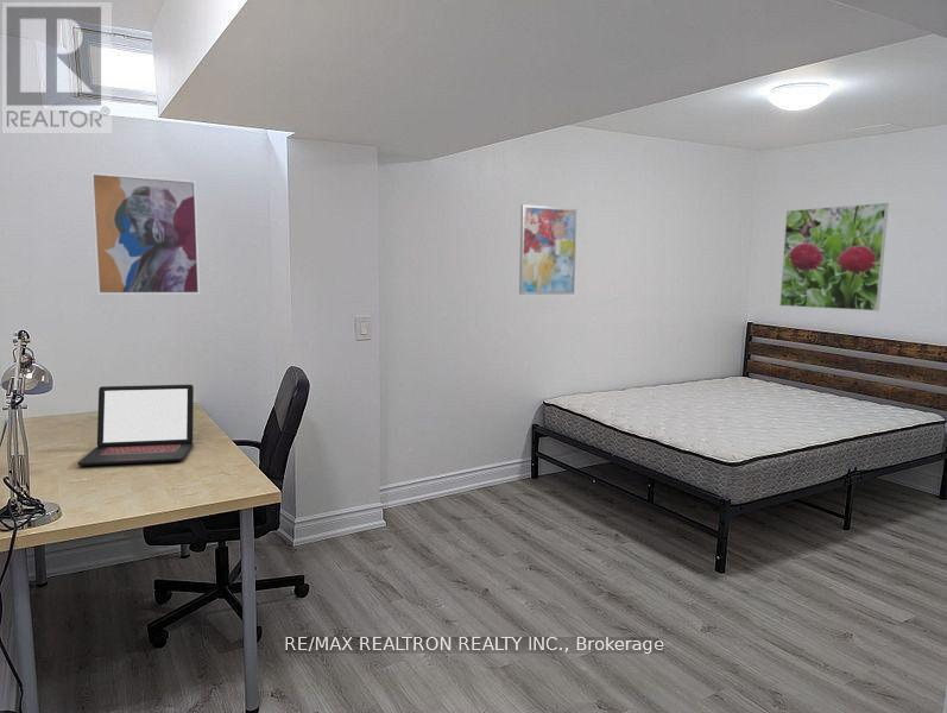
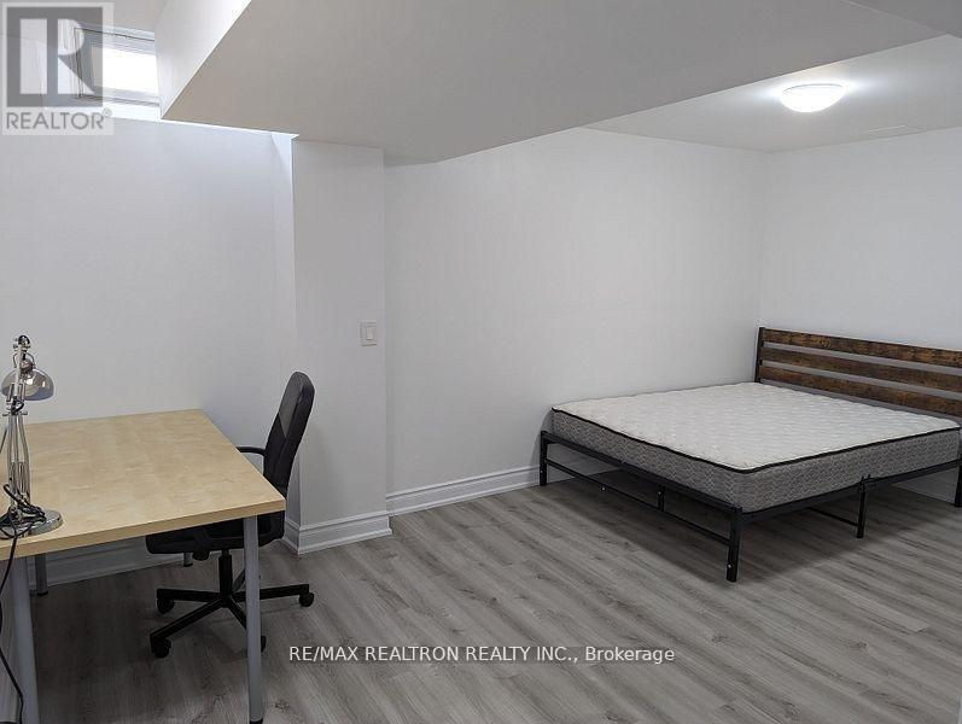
- wall art [89,171,201,296]
- laptop [76,384,195,467]
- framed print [778,202,890,311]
- wall art [518,203,579,296]
